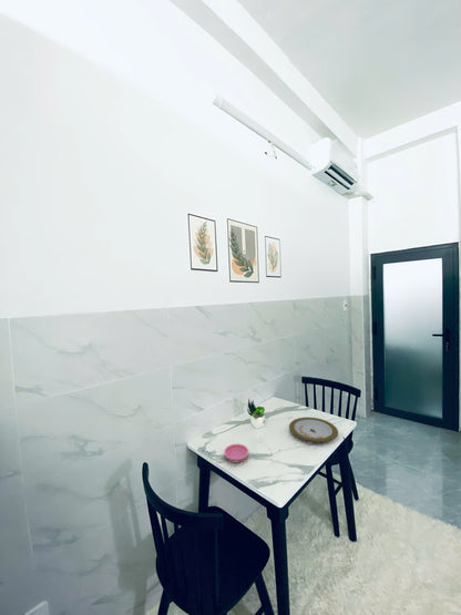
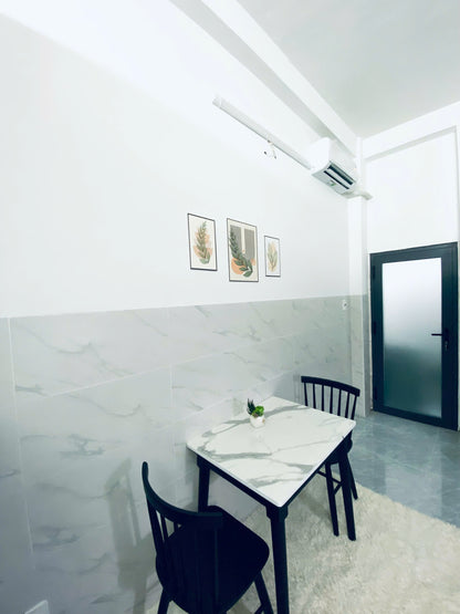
- saucer [223,443,249,463]
- plate [288,417,339,443]
